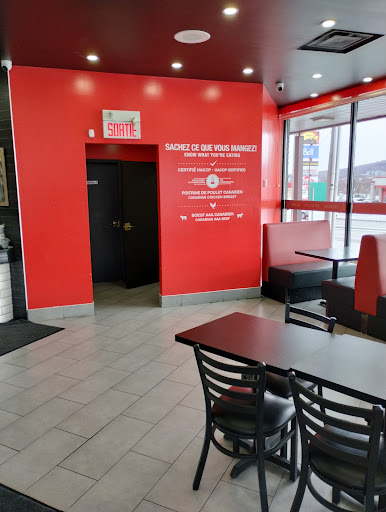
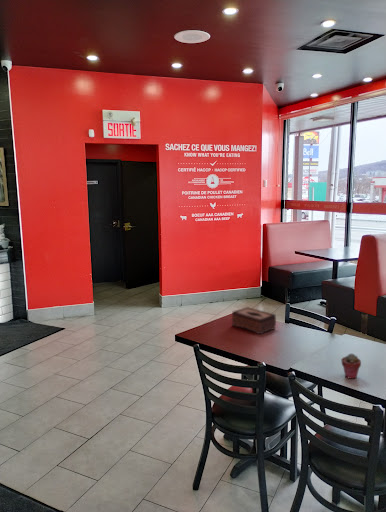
+ potted succulent [340,353,362,380]
+ tissue box [231,306,277,335]
